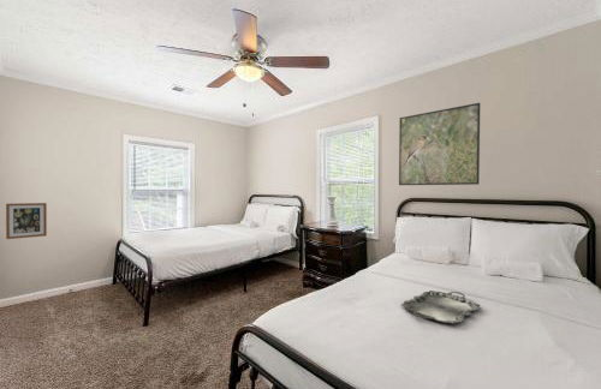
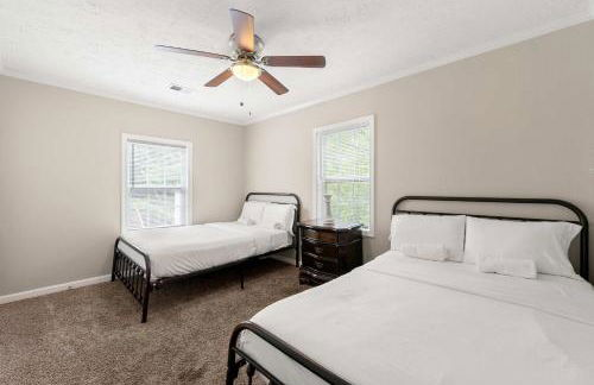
- serving tray [400,289,482,325]
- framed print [398,102,481,186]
- wall art [5,202,48,240]
